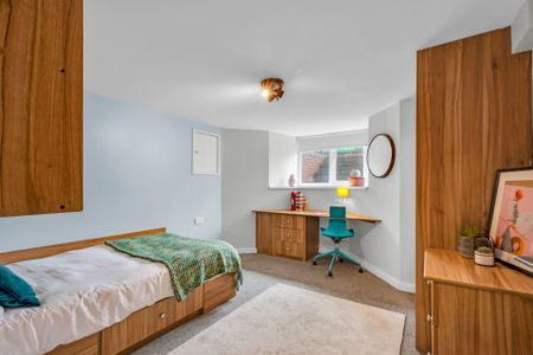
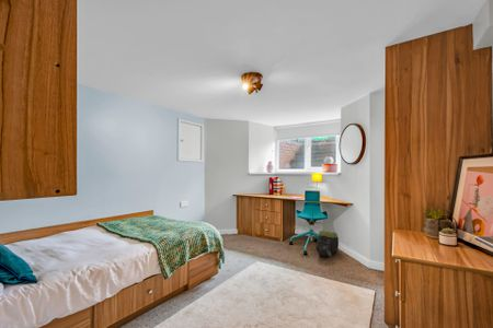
+ backpack [314,230,340,258]
